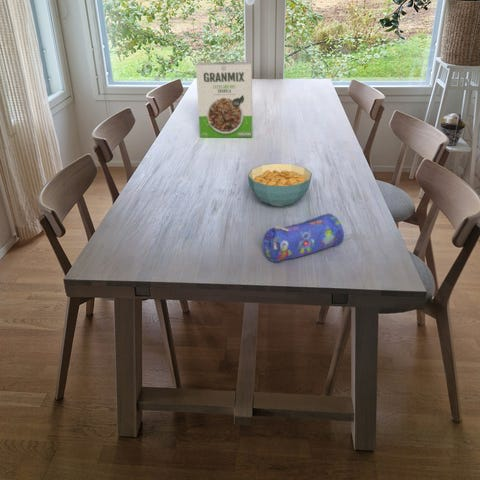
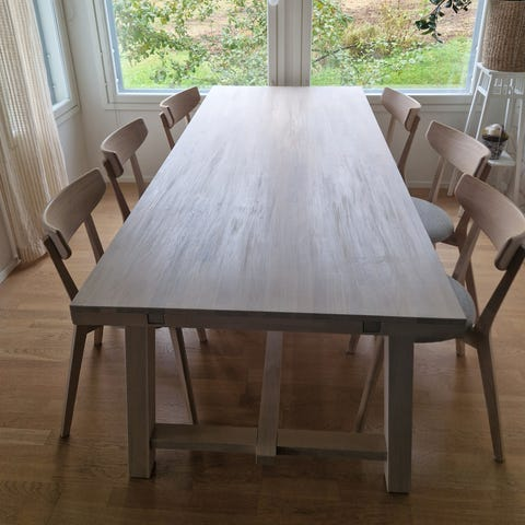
- cereal box [195,61,253,138]
- pencil case [262,212,345,263]
- cereal bowl [247,162,313,208]
